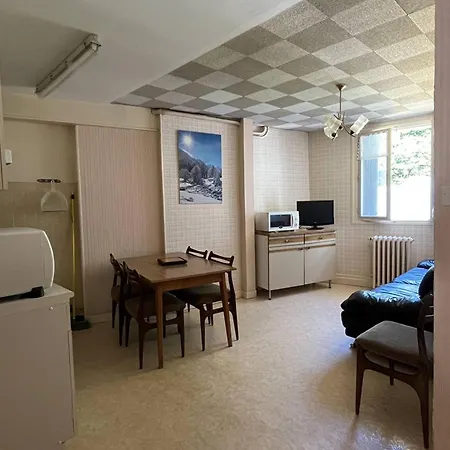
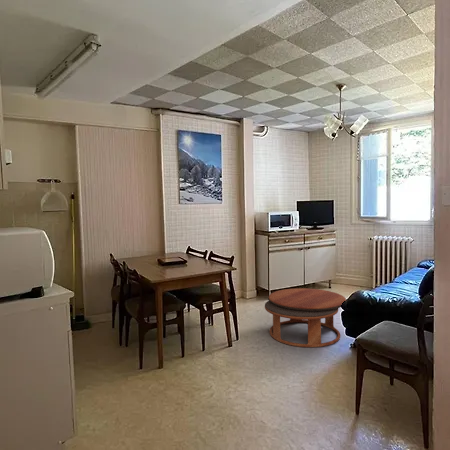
+ coffee table [264,287,347,348]
